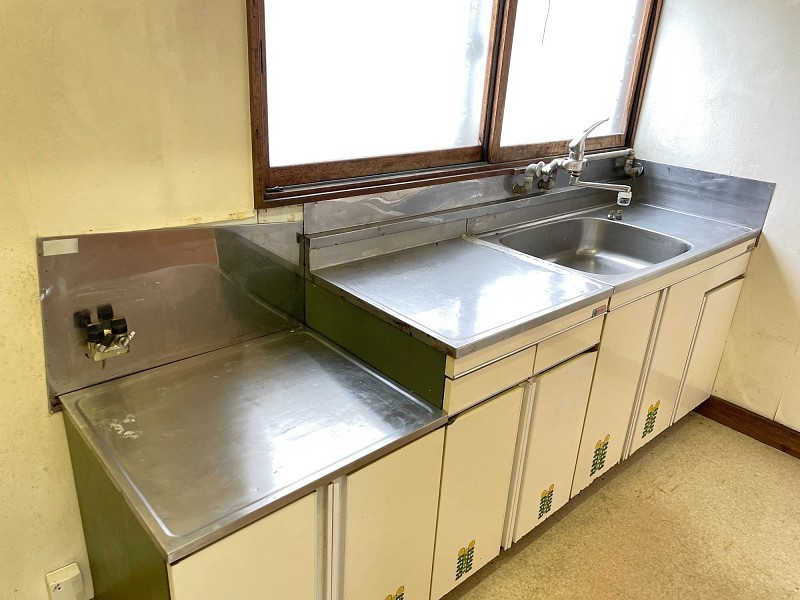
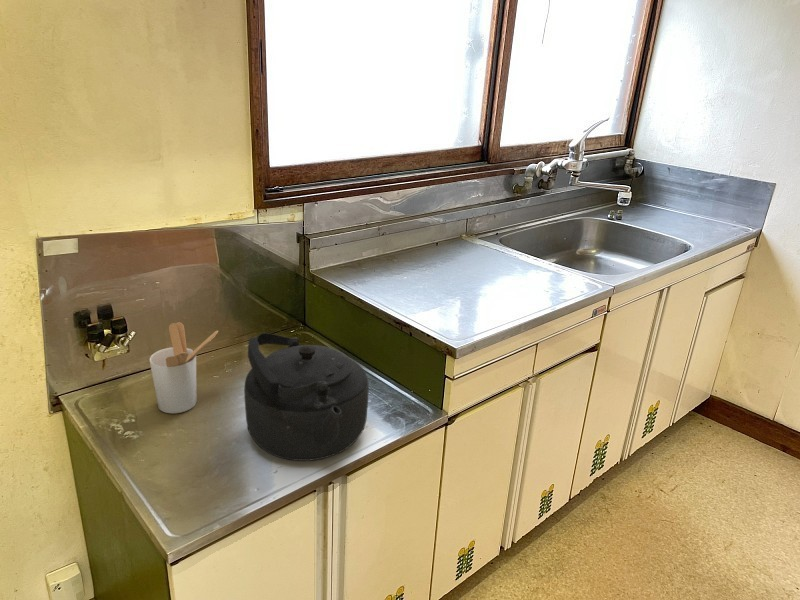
+ utensil holder [148,321,219,414]
+ kettle [243,332,370,462]
